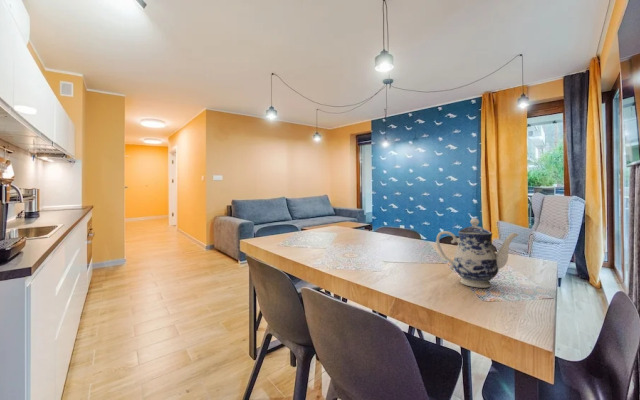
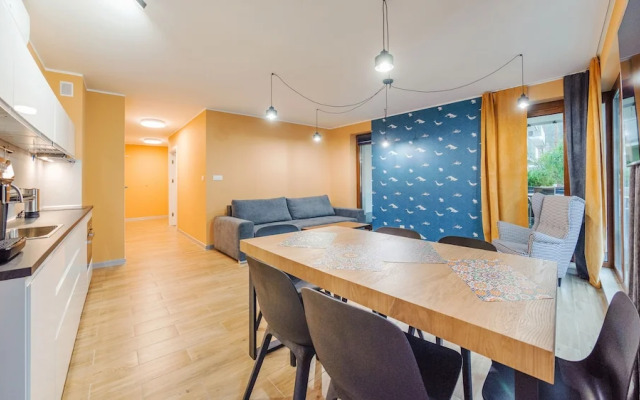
- teapot [435,217,520,289]
